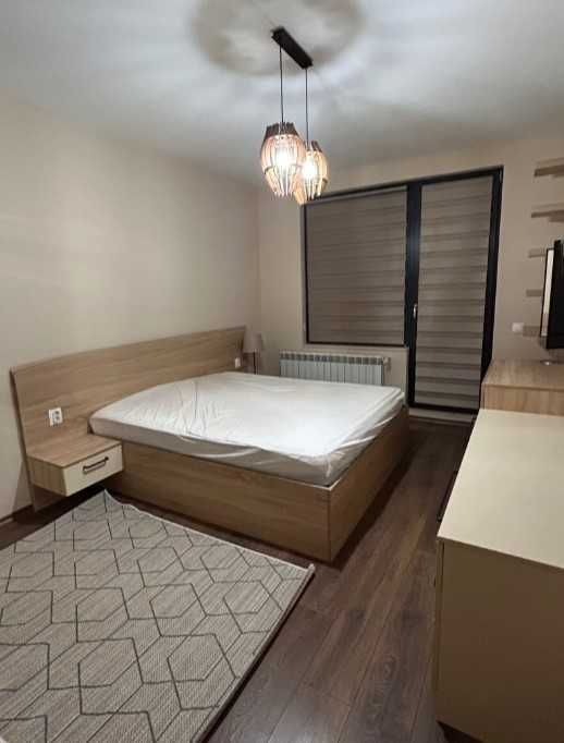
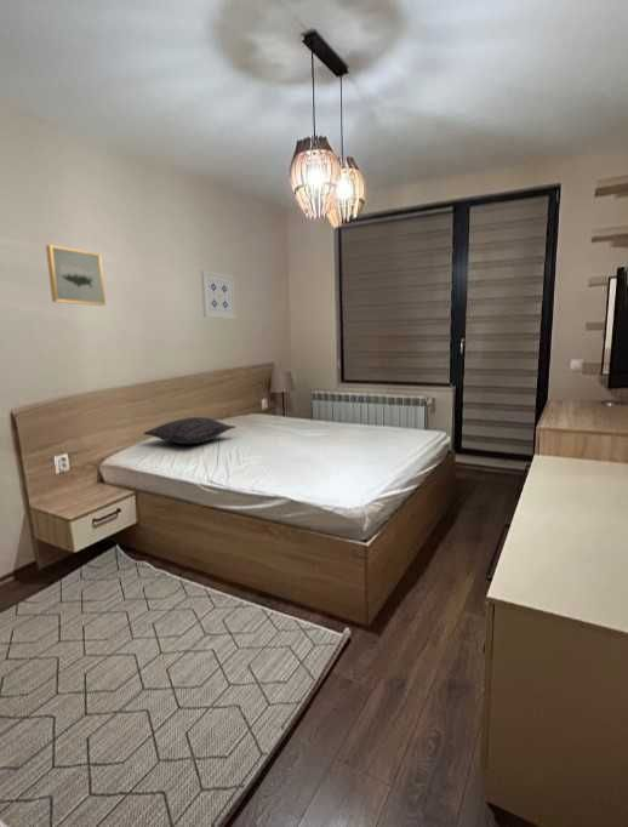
+ pillow [142,416,236,445]
+ wall art [200,269,236,320]
+ wall art [45,244,107,307]
